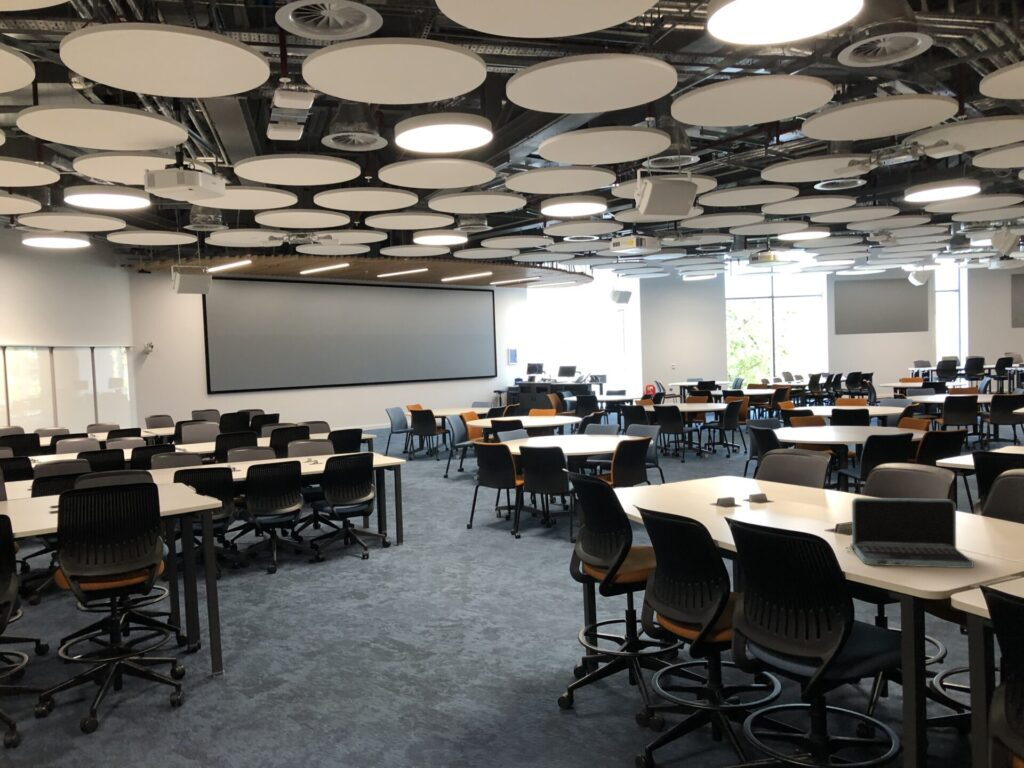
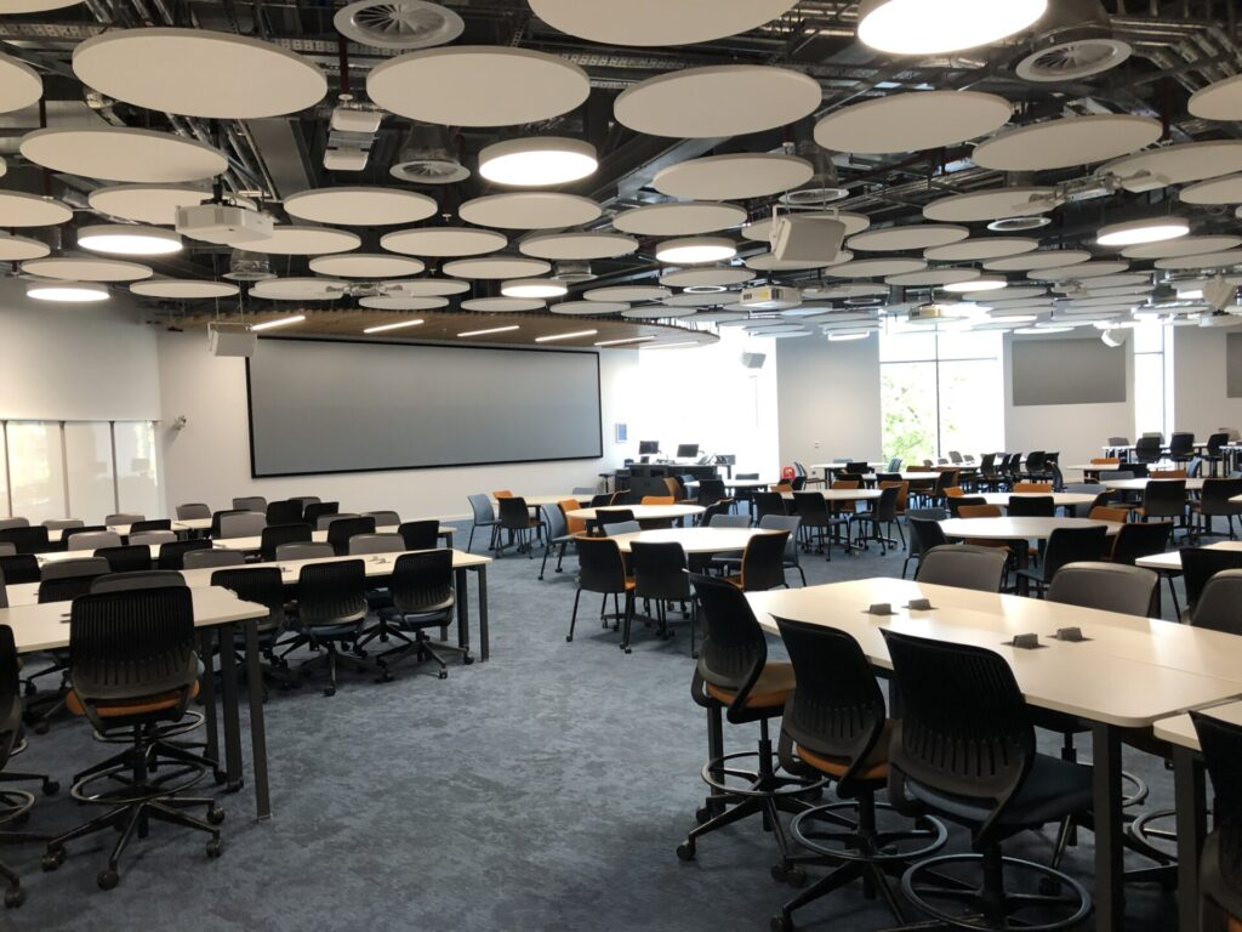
- laptop [845,497,974,569]
